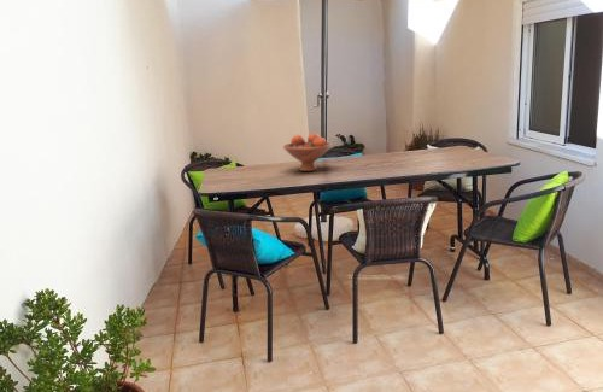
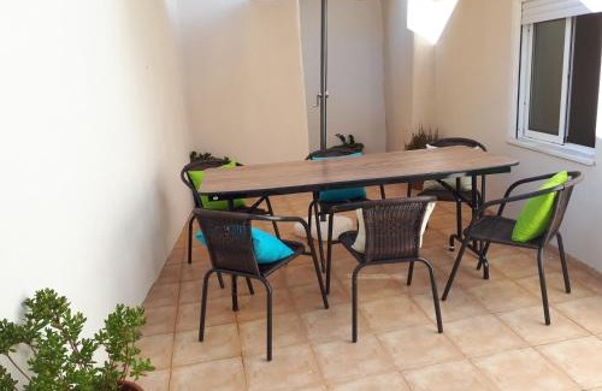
- fruit bowl [282,133,333,172]
